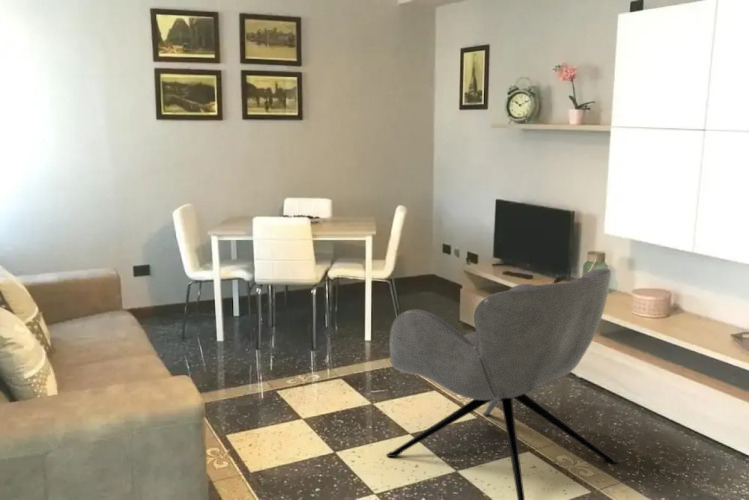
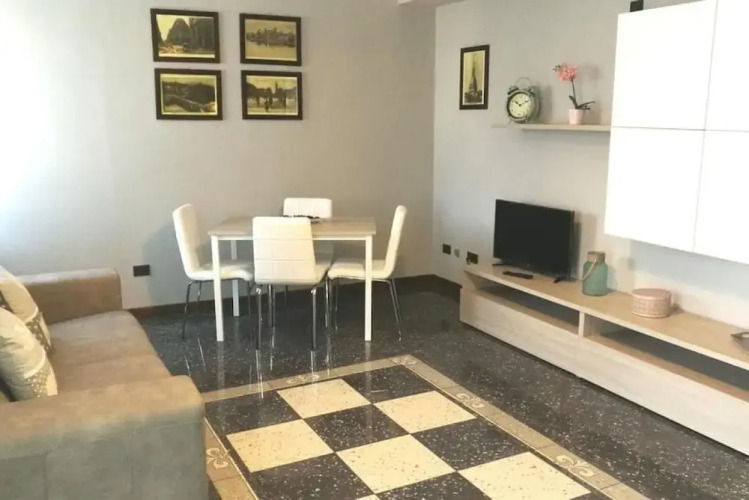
- armchair [385,268,620,500]
